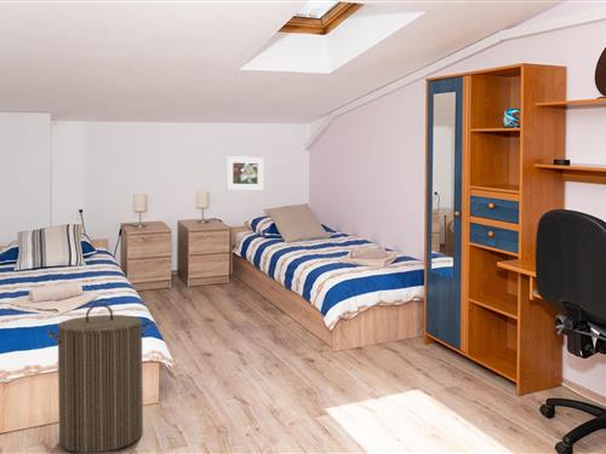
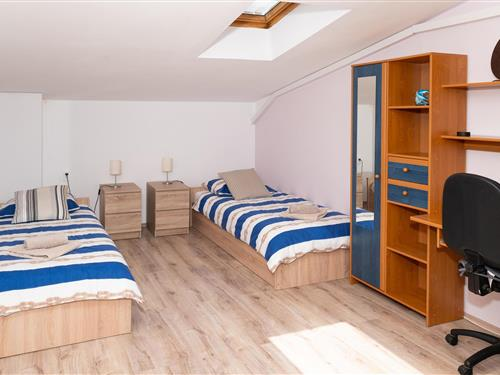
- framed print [225,155,264,191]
- laundry hamper [46,303,153,454]
